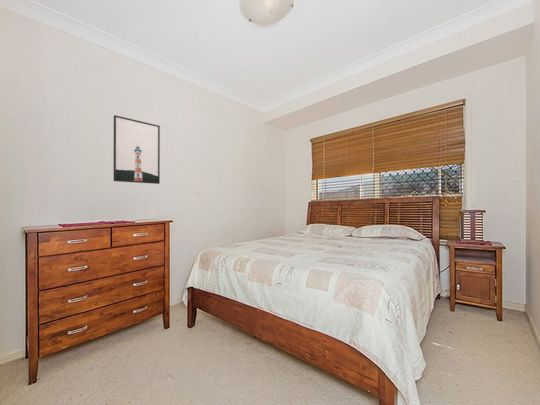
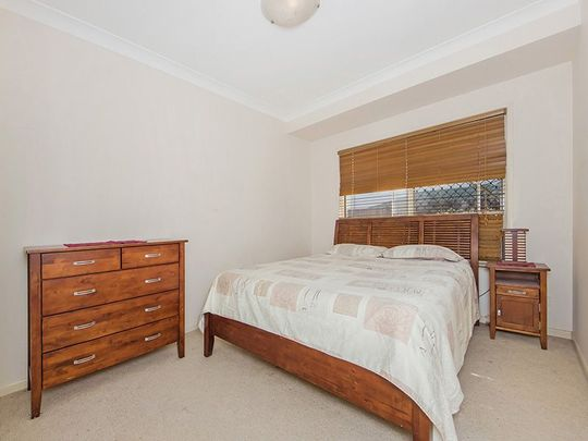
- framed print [113,114,161,185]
